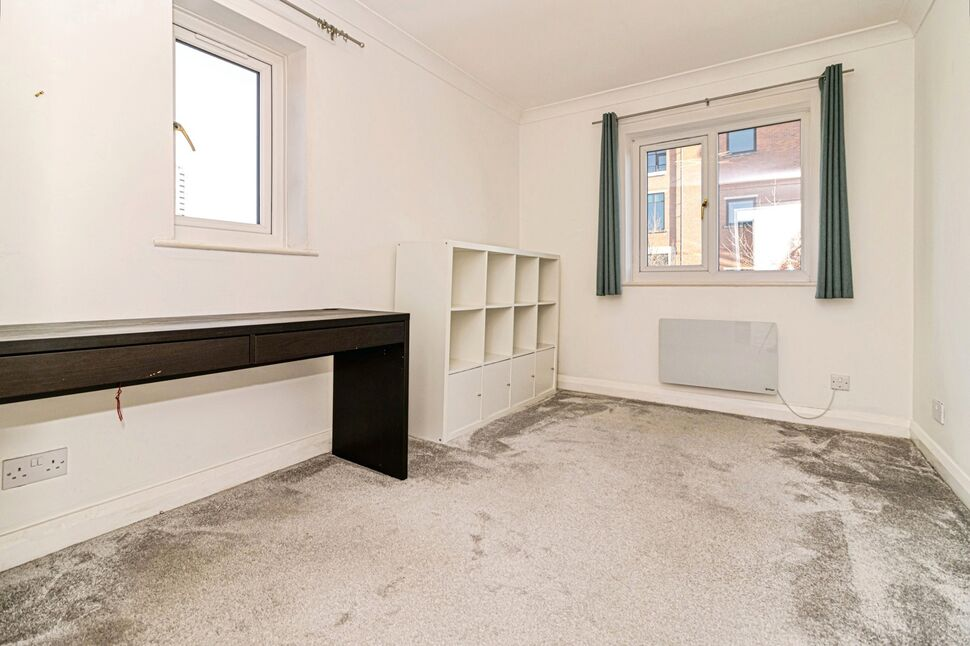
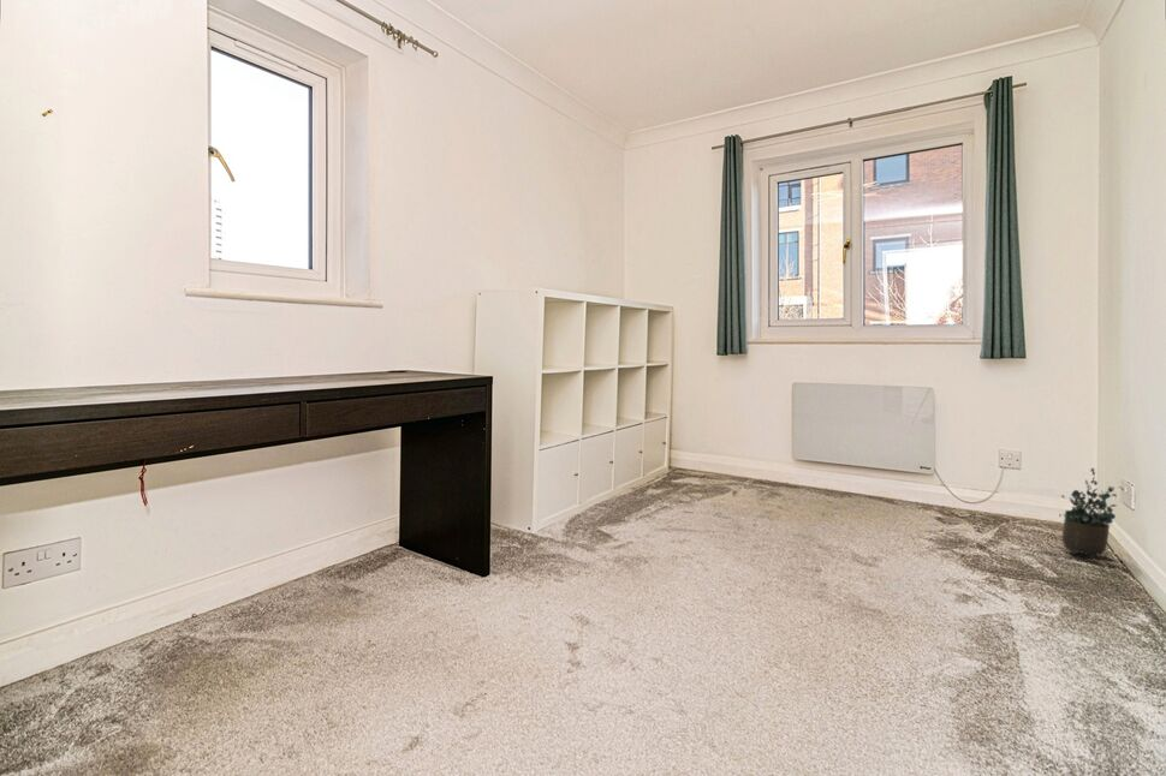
+ potted plant [1058,467,1125,559]
